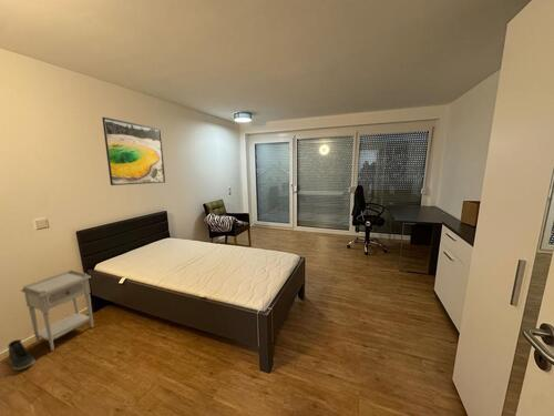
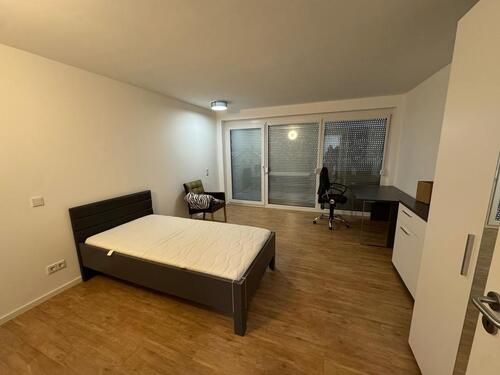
- nightstand [20,268,94,352]
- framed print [101,116,166,186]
- sneaker [7,338,37,371]
